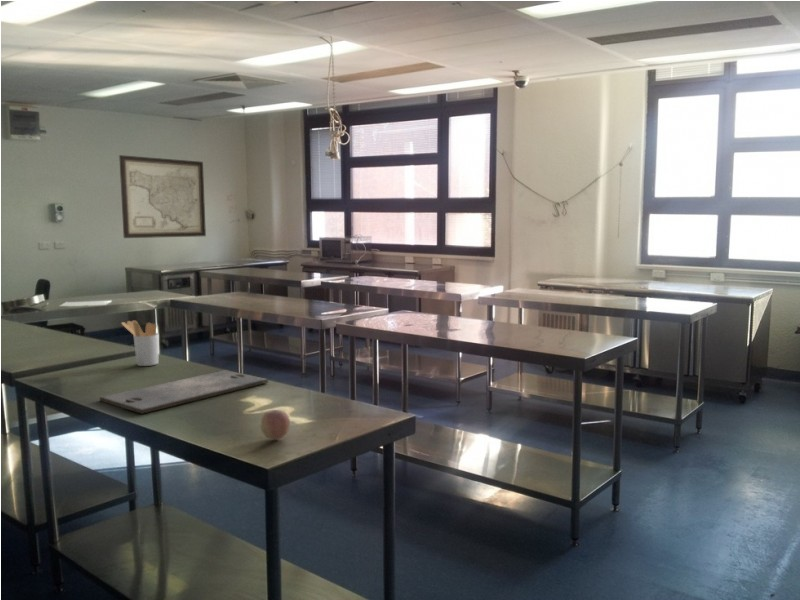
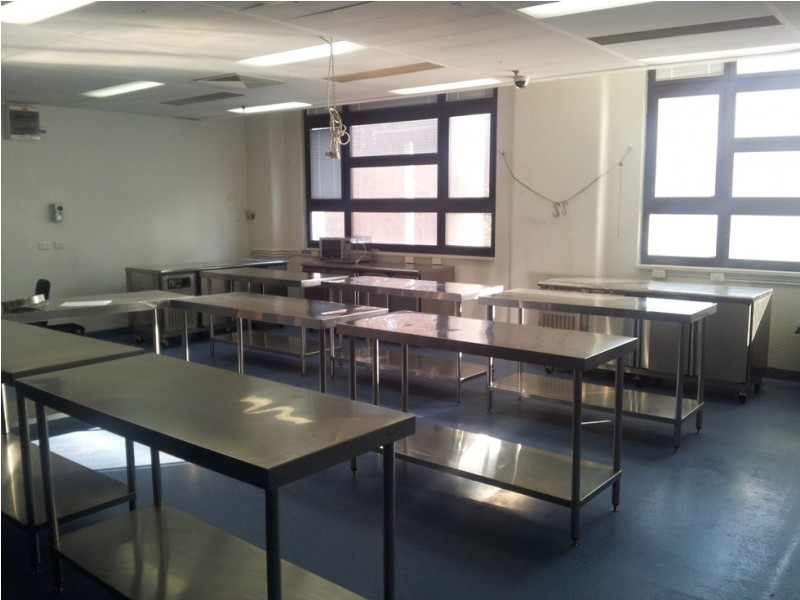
- fruit [260,409,291,440]
- cutting board [99,369,269,415]
- utensil holder [120,319,160,367]
- wall art [118,154,207,239]
